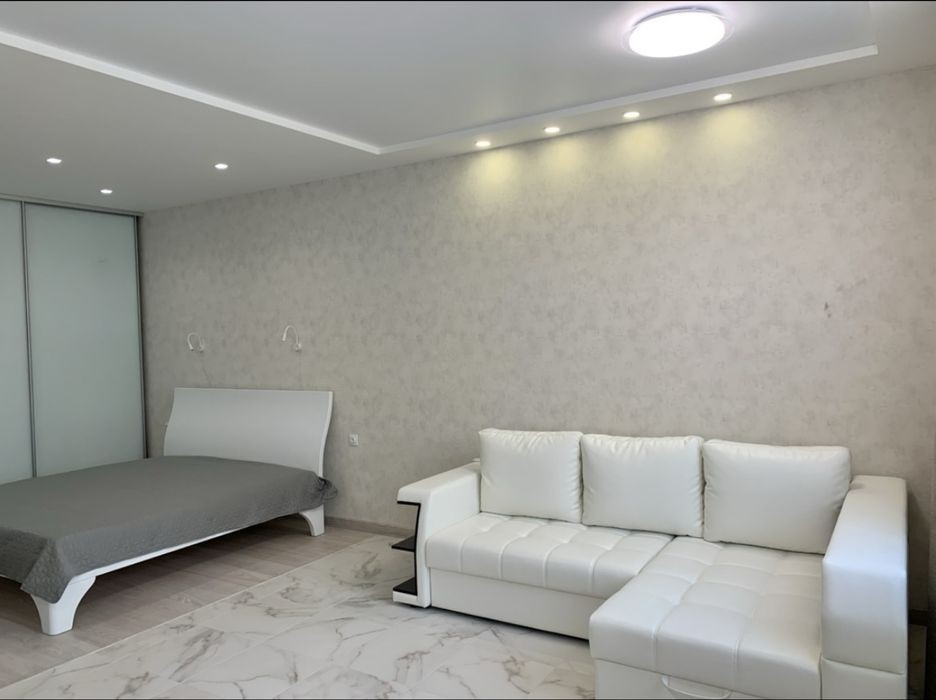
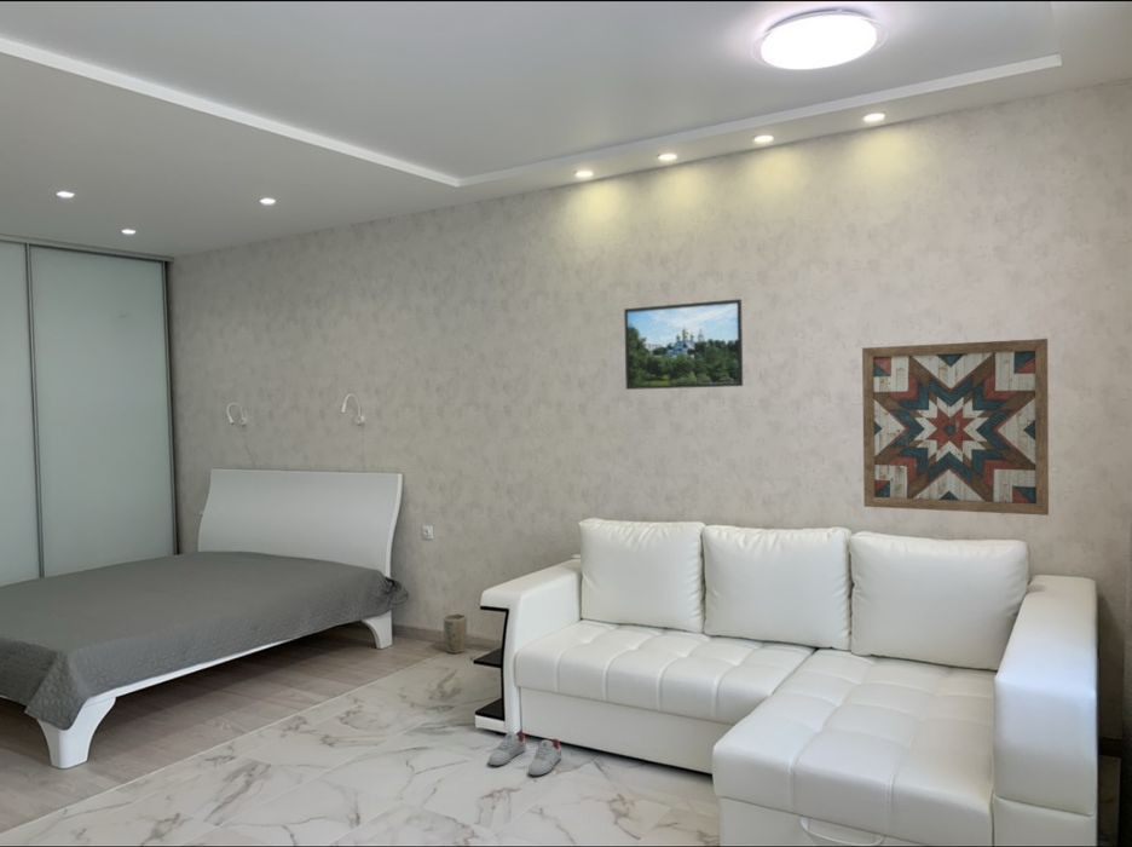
+ plant pot [443,612,468,655]
+ shoe [487,730,562,776]
+ wall art [861,338,1050,517]
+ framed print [623,298,744,391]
